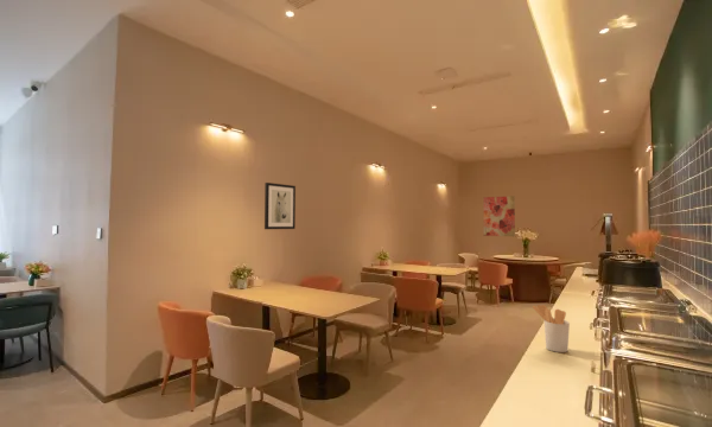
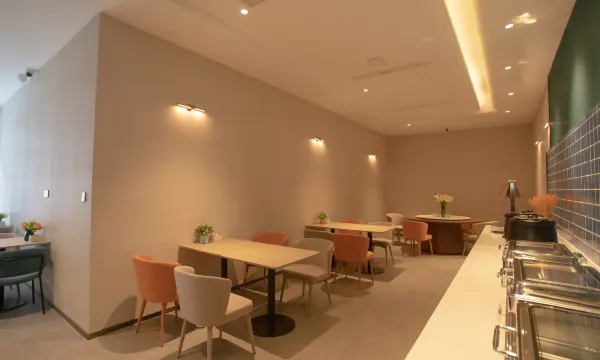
- wall art [263,181,297,230]
- utensil holder [532,304,571,353]
- wall art [483,195,516,237]
